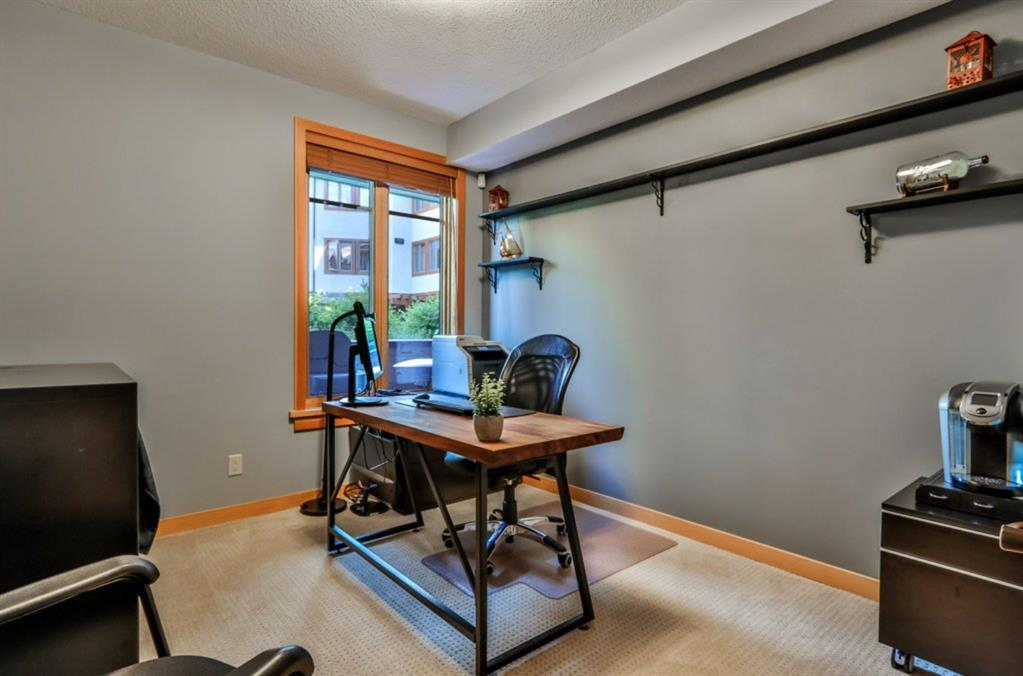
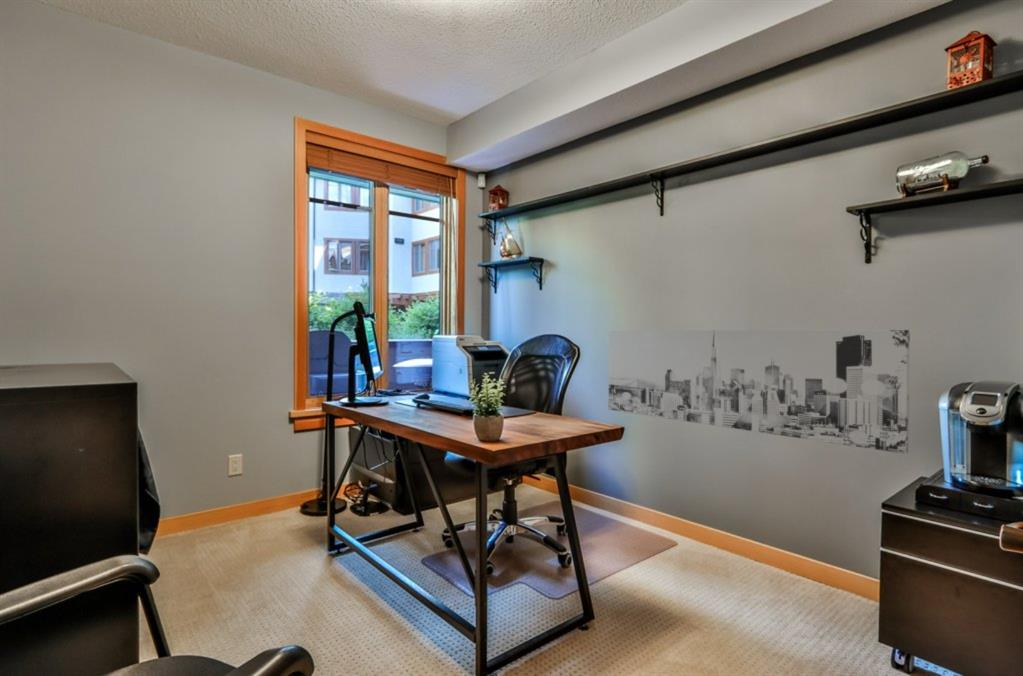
+ wall art [608,329,911,455]
